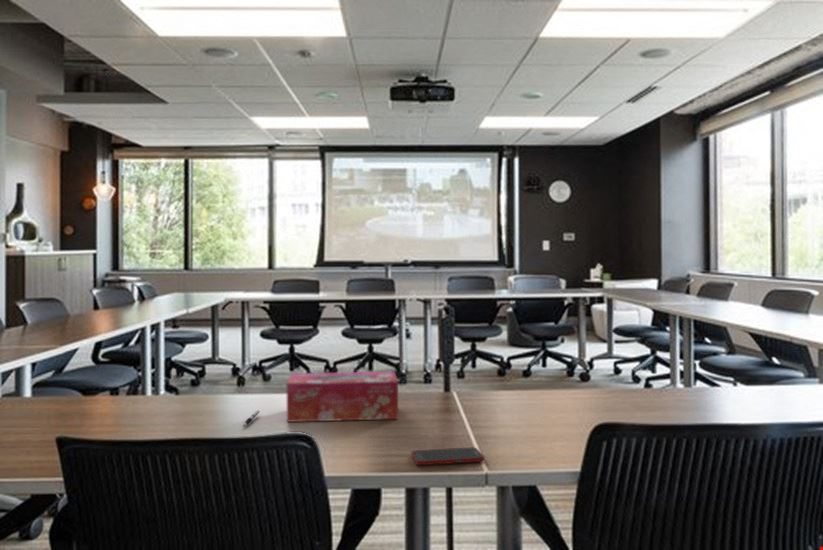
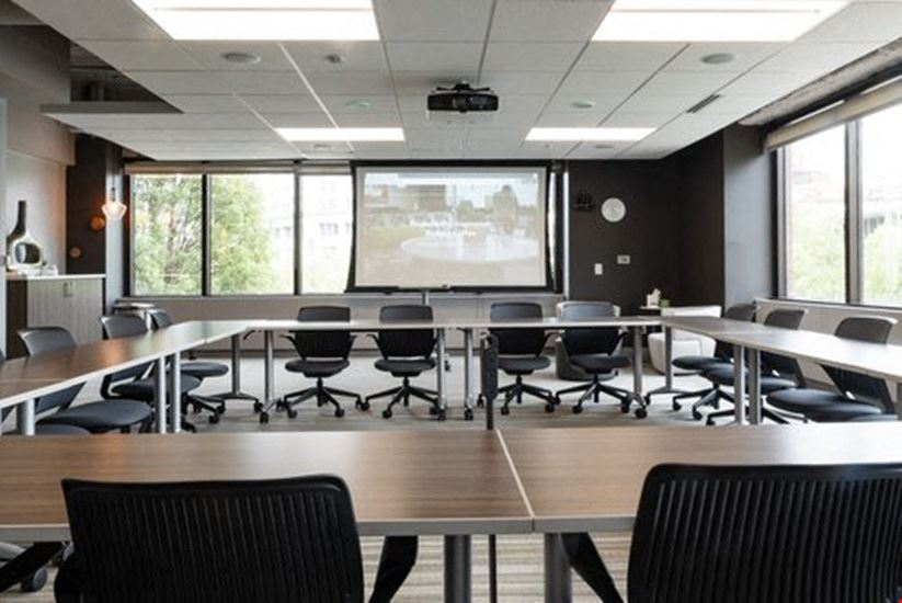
- pen [242,409,261,427]
- tissue box [286,371,399,423]
- cell phone [410,446,486,466]
